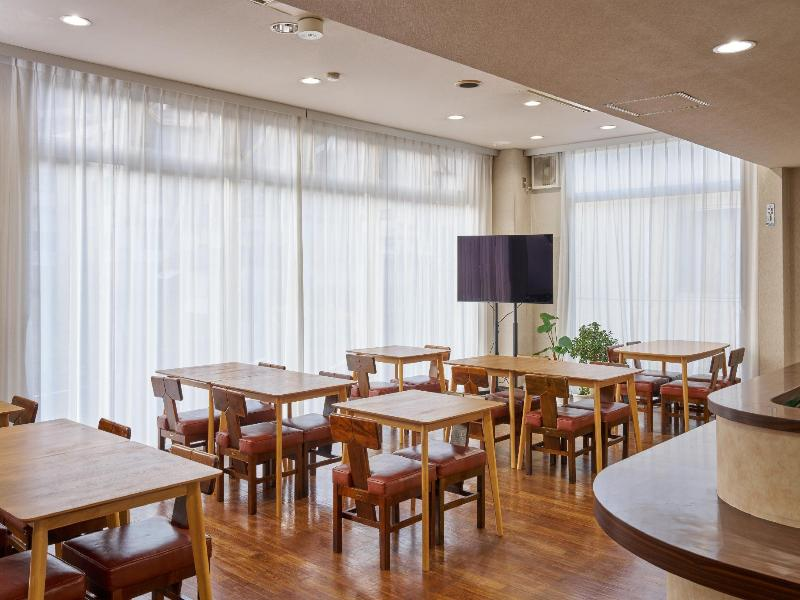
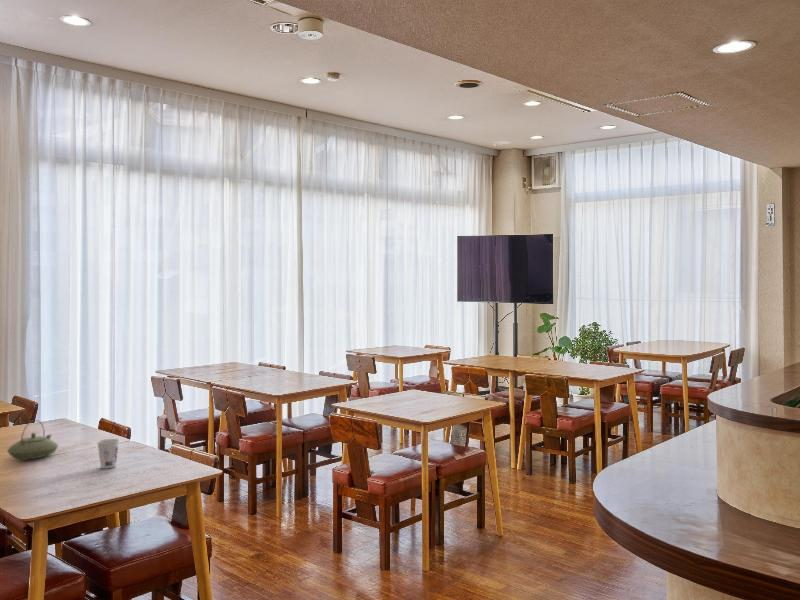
+ cup [96,438,120,469]
+ teapot [6,419,60,460]
